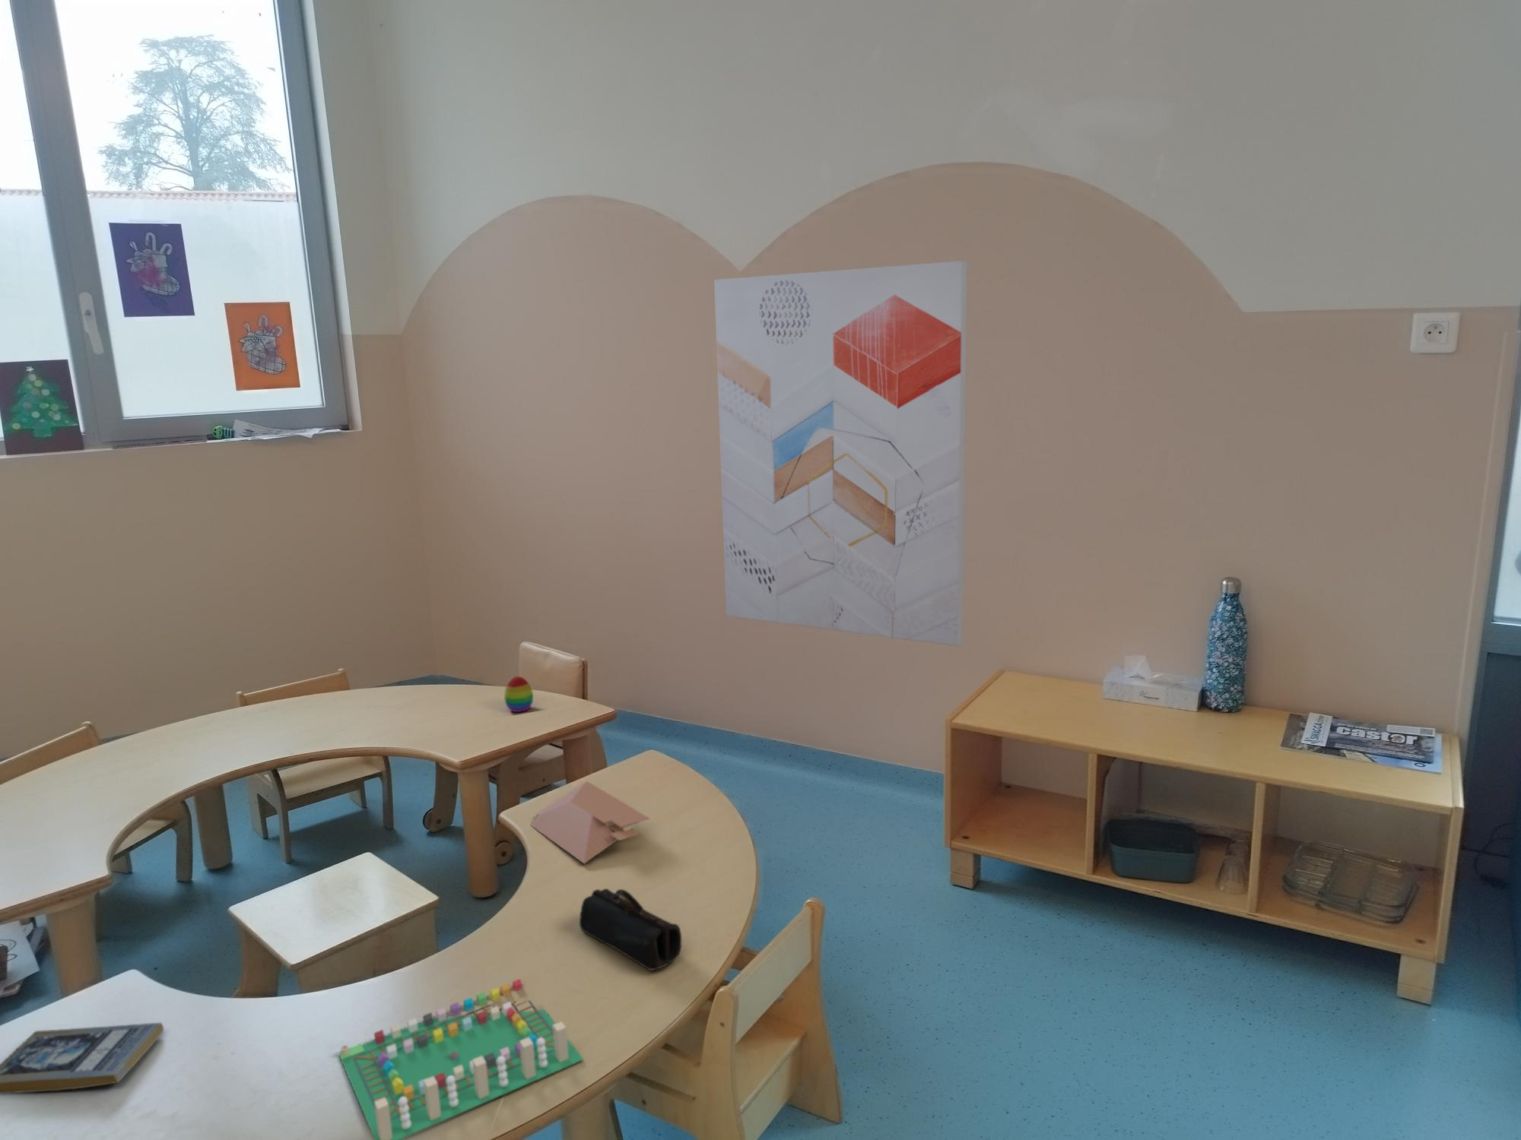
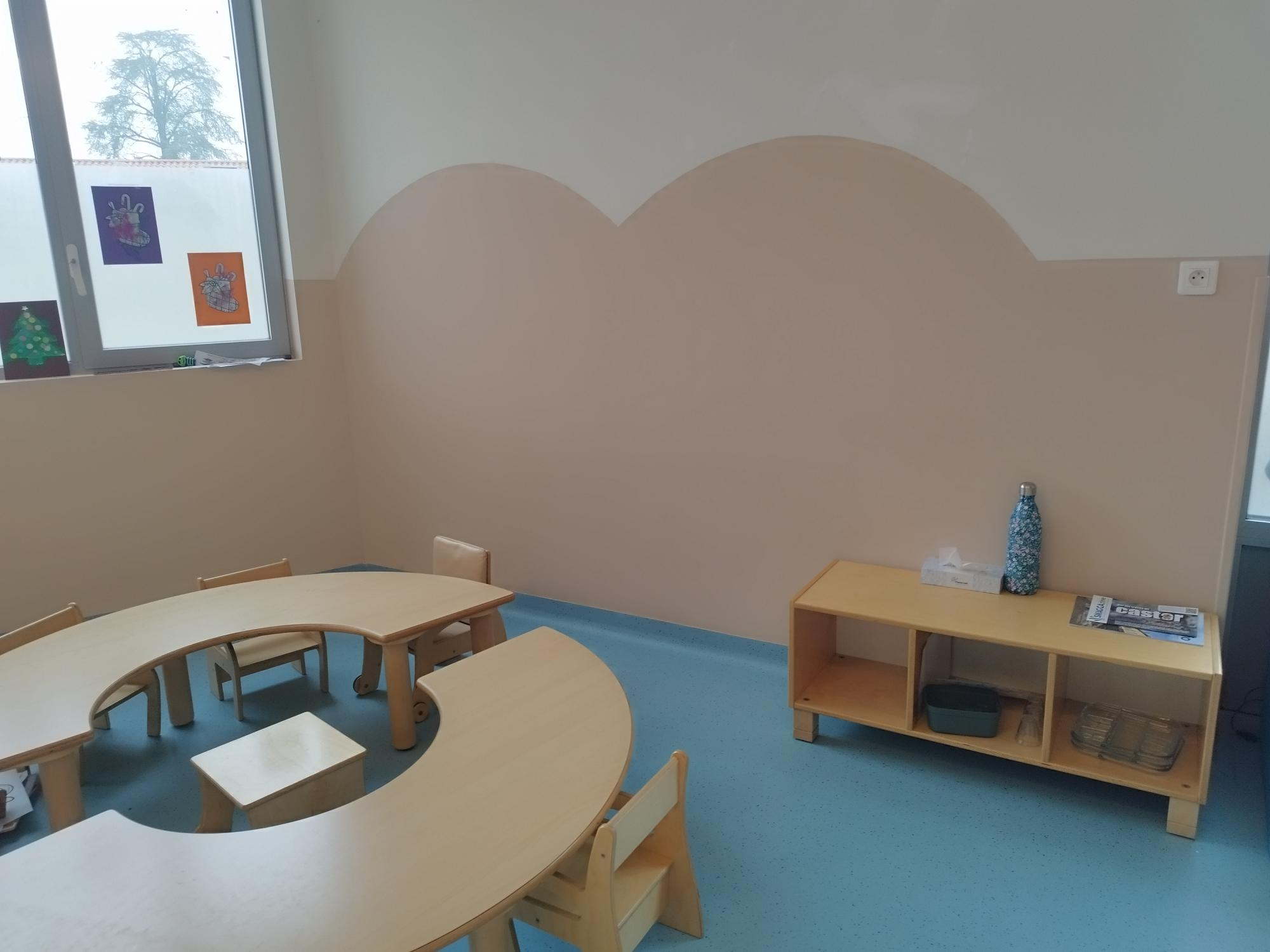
- book [0,1021,164,1094]
- pencil case [578,887,683,971]
- wall art [714,260,968,647]
- decorative egg [503,675,534,712]
- board game [338,978,584,1140]
- paper sheet [531,780,650,865]
